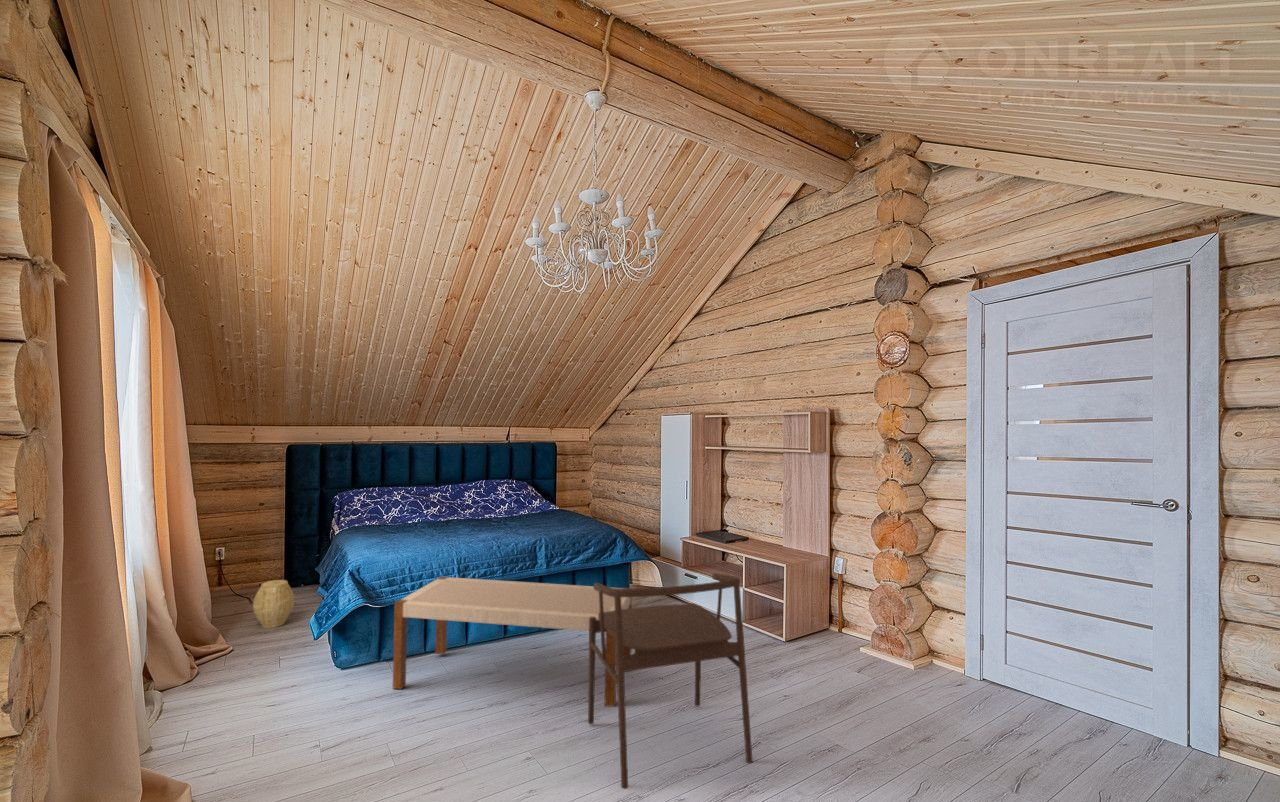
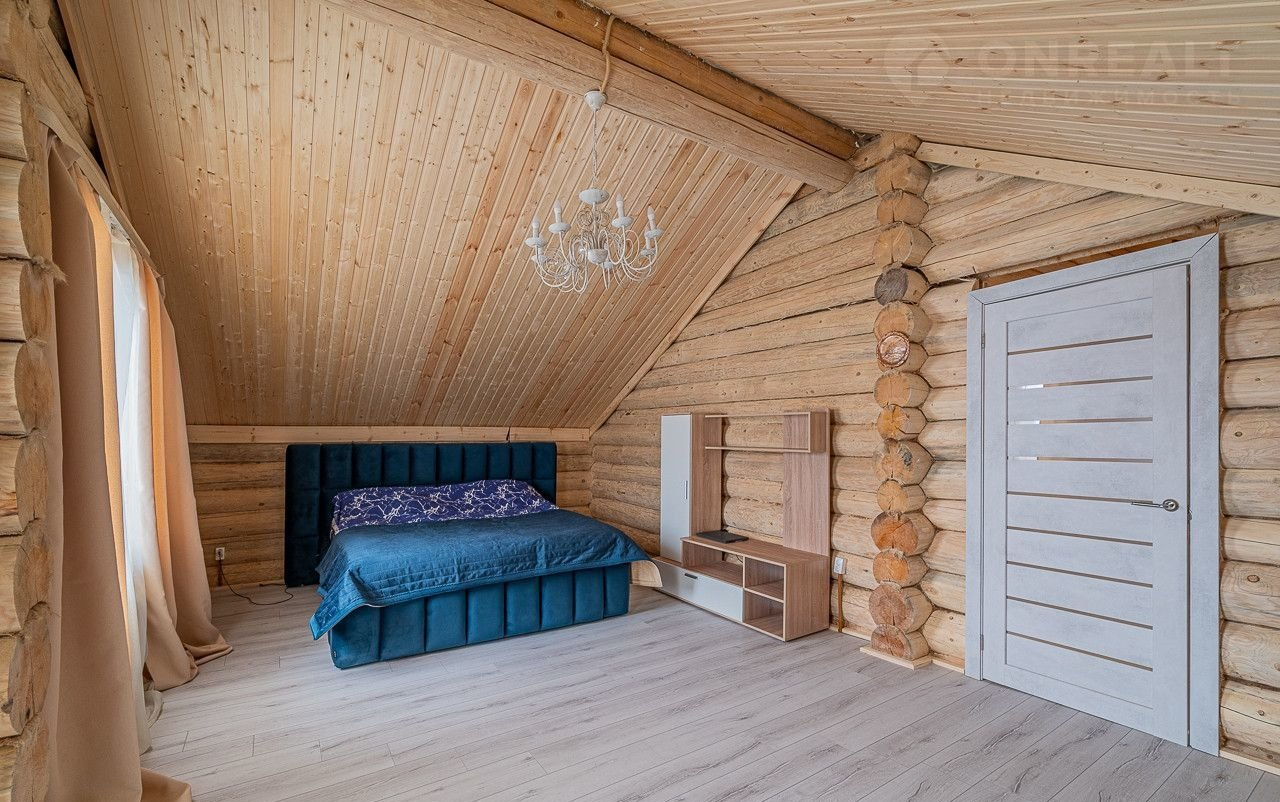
- woven basket [252,579,295,629]
- bench [392,575,633,708]
- armchair [587,572,753,790]
